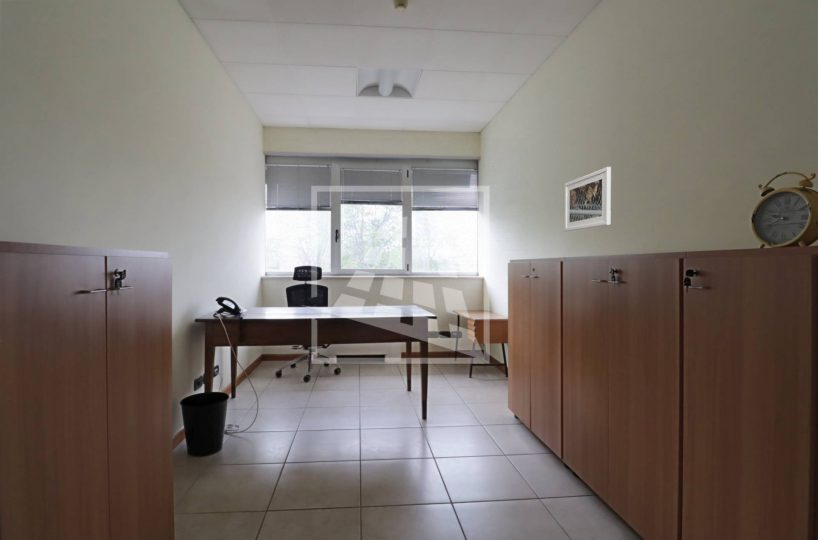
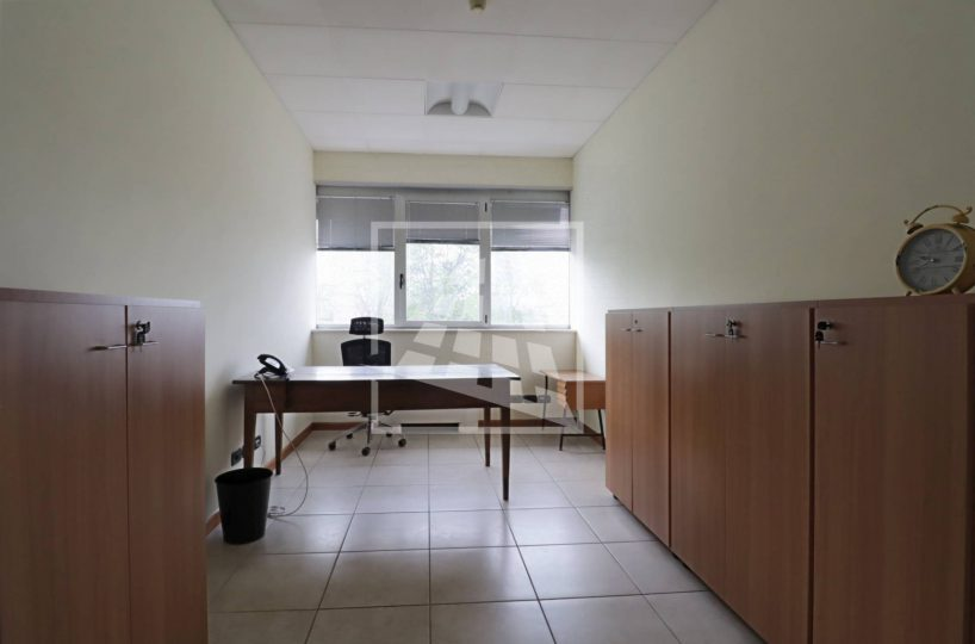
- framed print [564,166,612,232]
